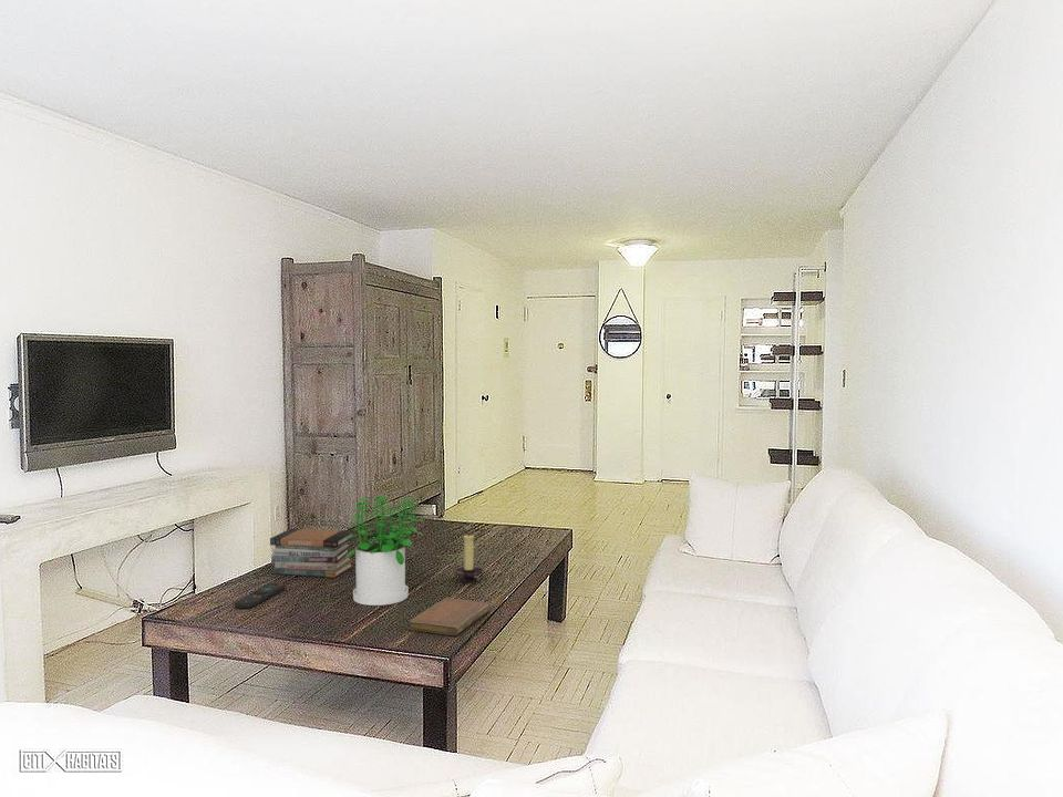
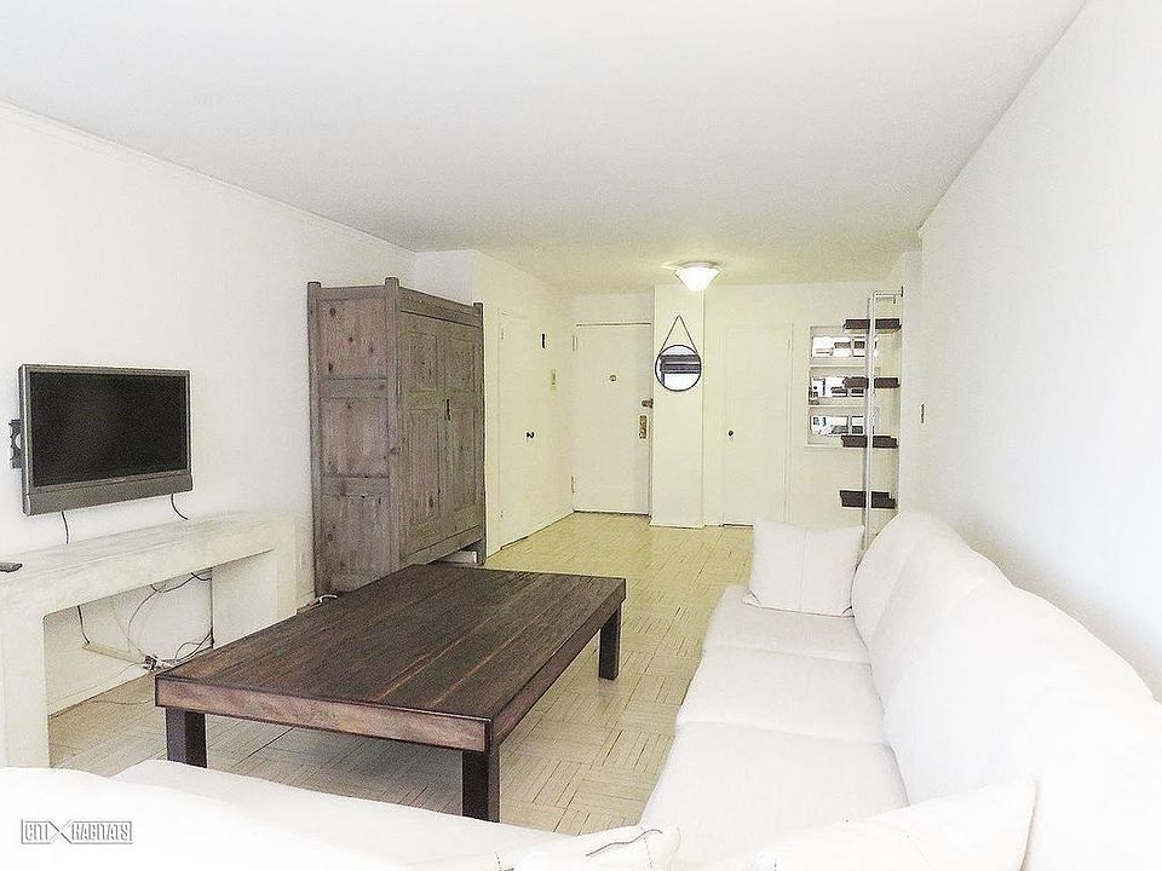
- remote control [234,582,286,609]
- candle holder [453,534,484,583]
- potted plant [345,494,424,607]
- book stack [269,528,355,579]
- notebook [407,597,492,636]
